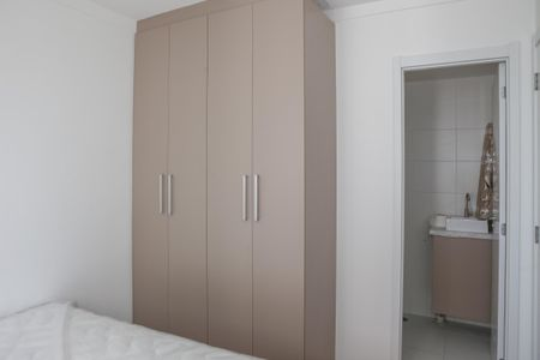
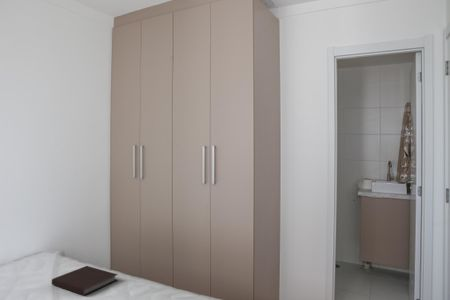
+ notebook [51,265,119,297]
